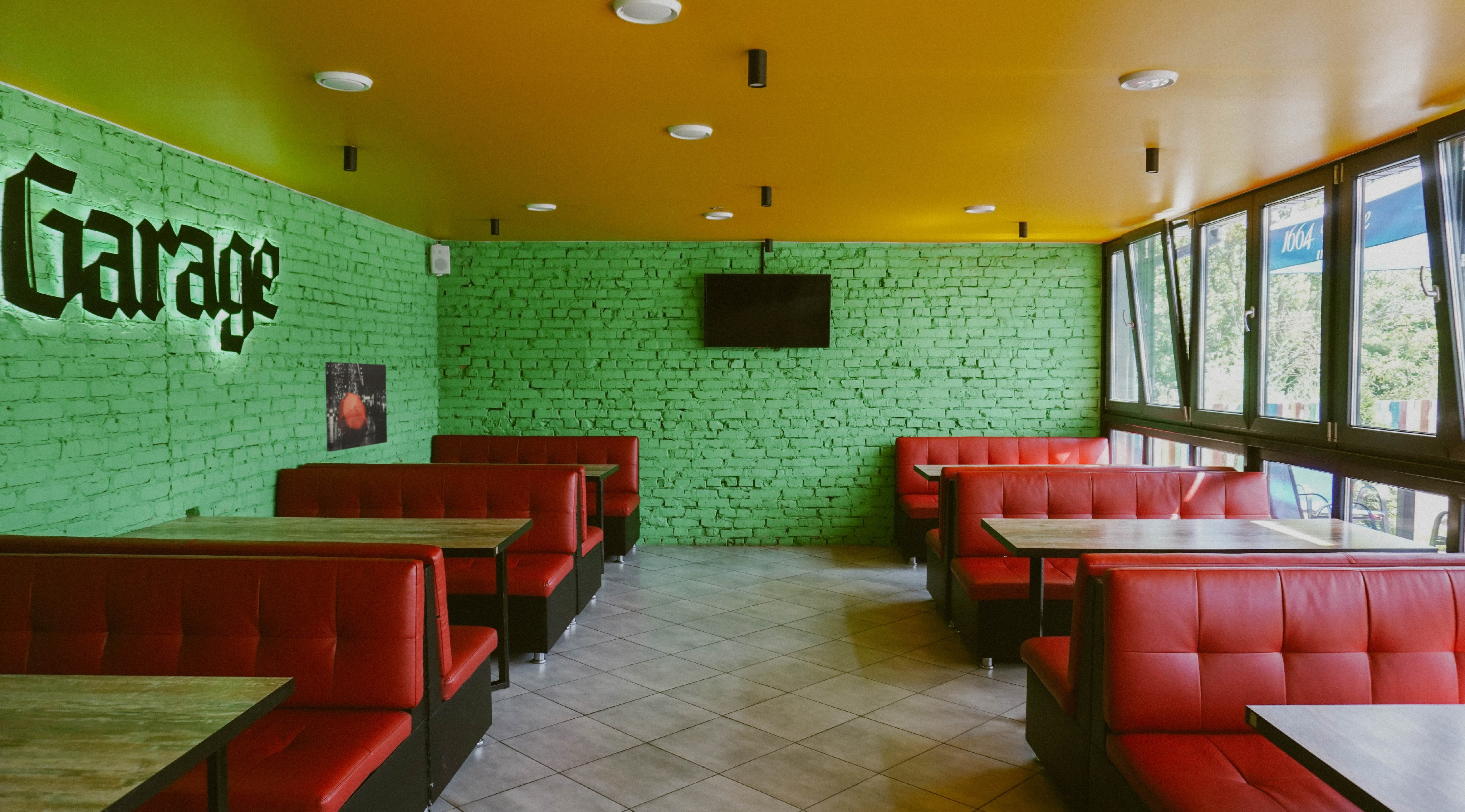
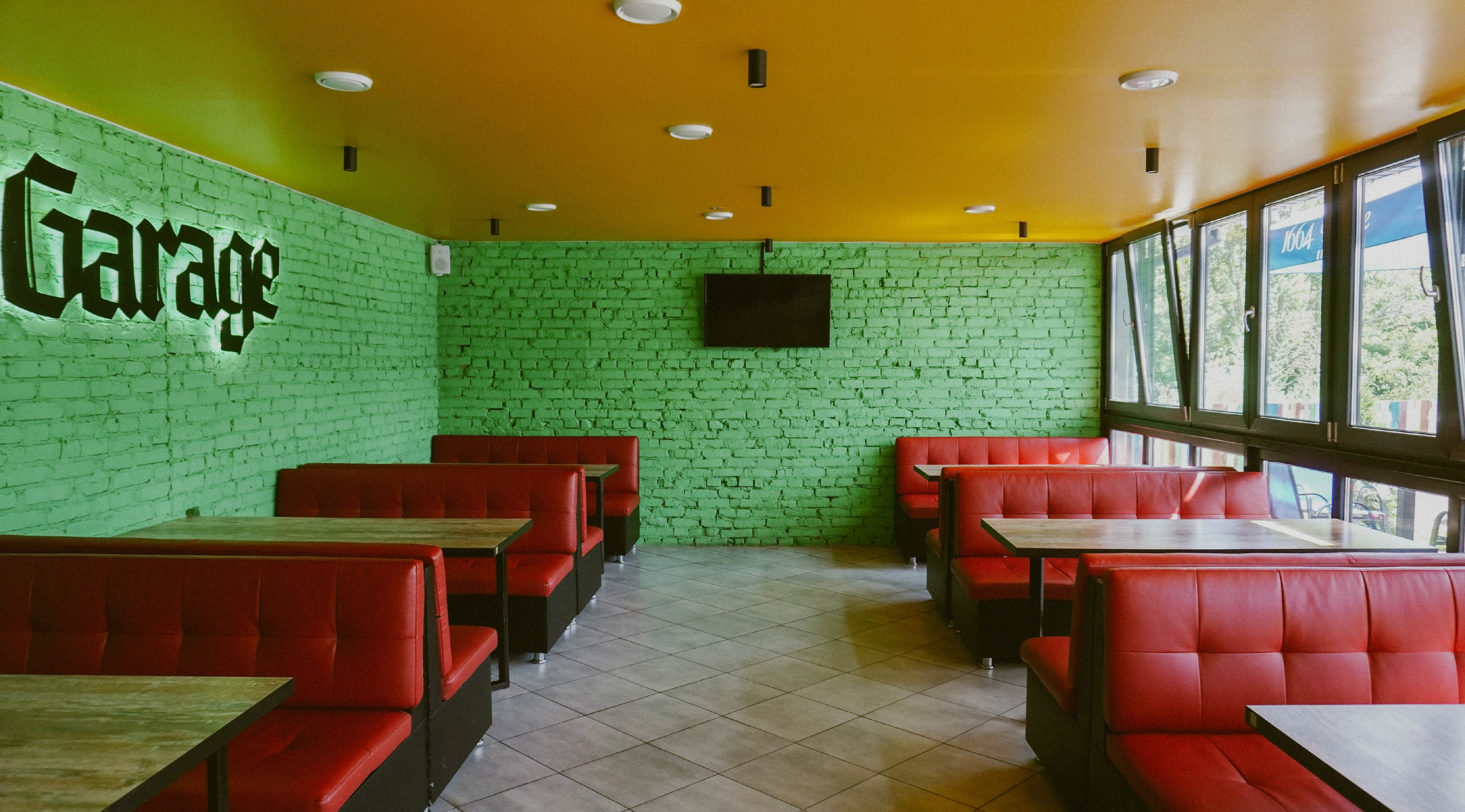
- wall art [325,361,387,452]
